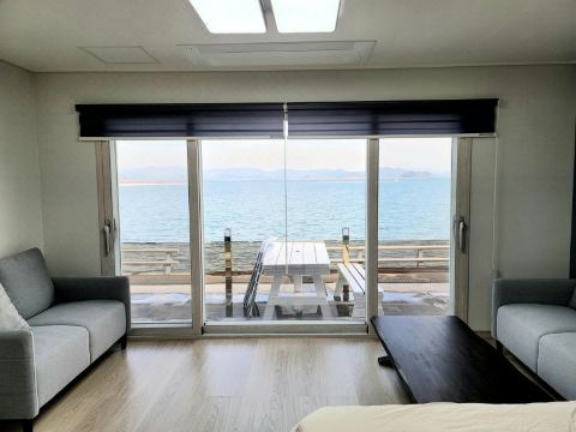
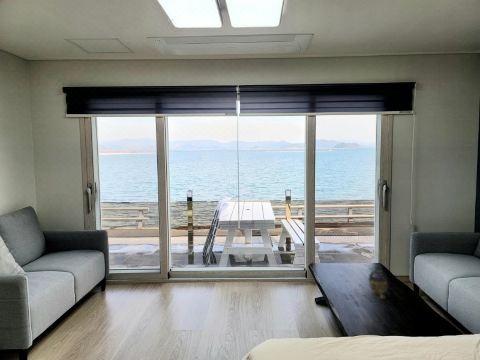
+ teapot [368,263,389,300]
